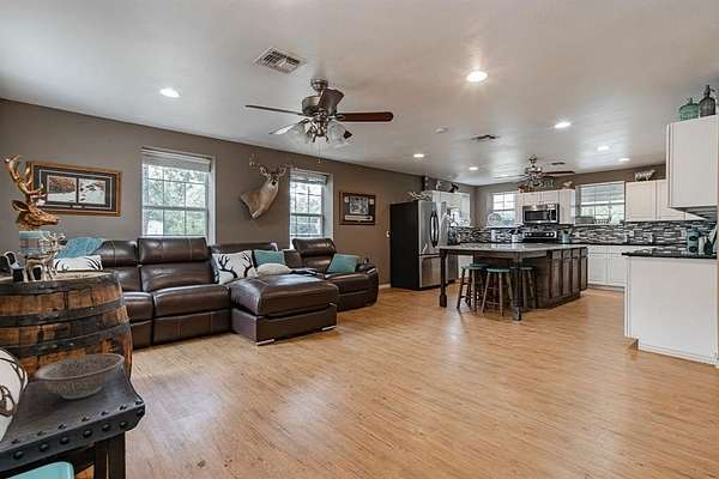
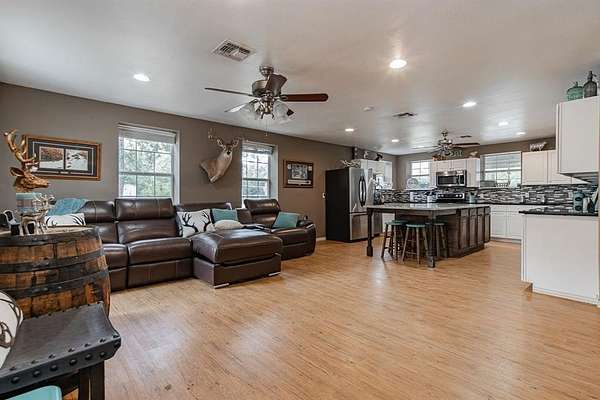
- decorative bowl [32,352,126,400]
